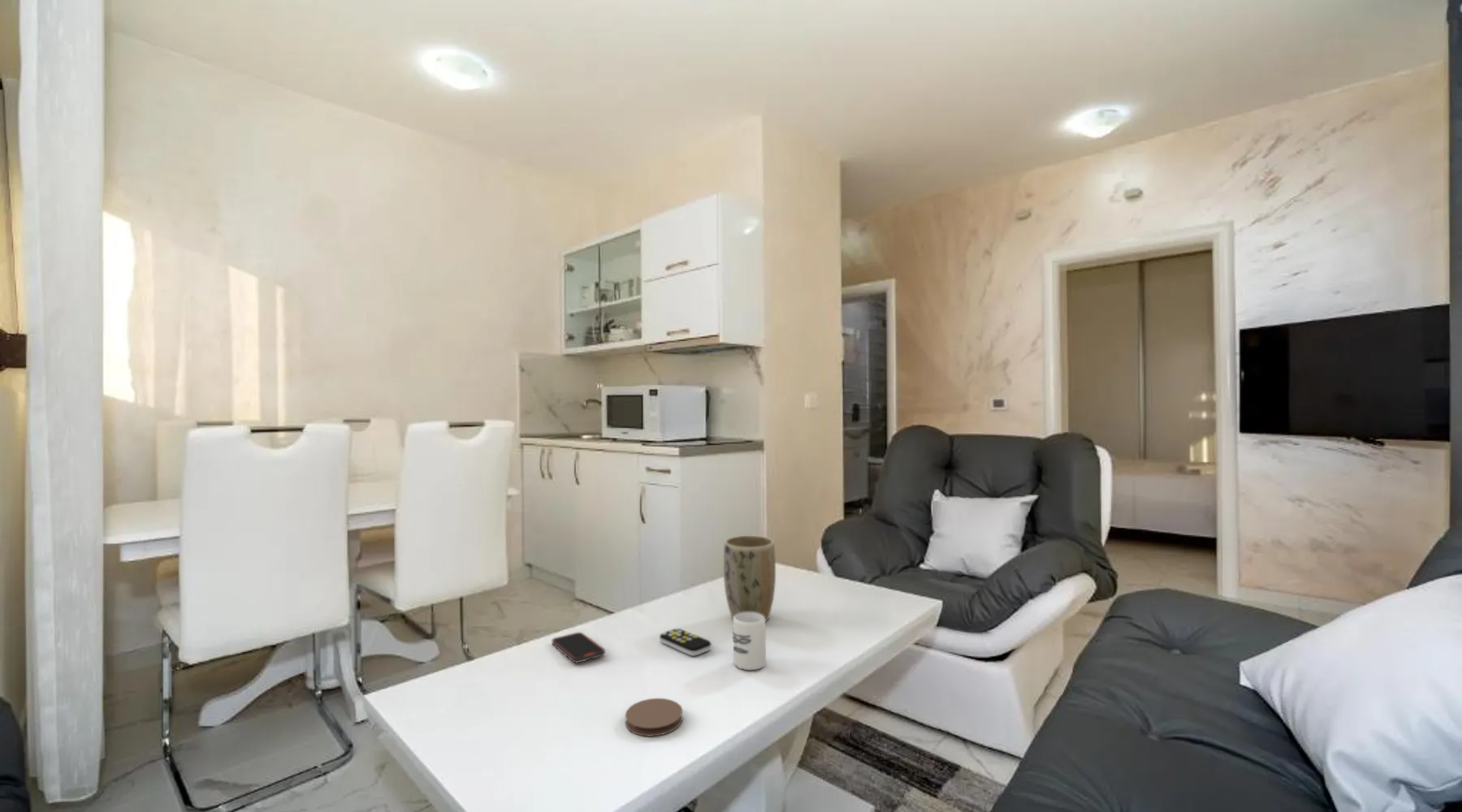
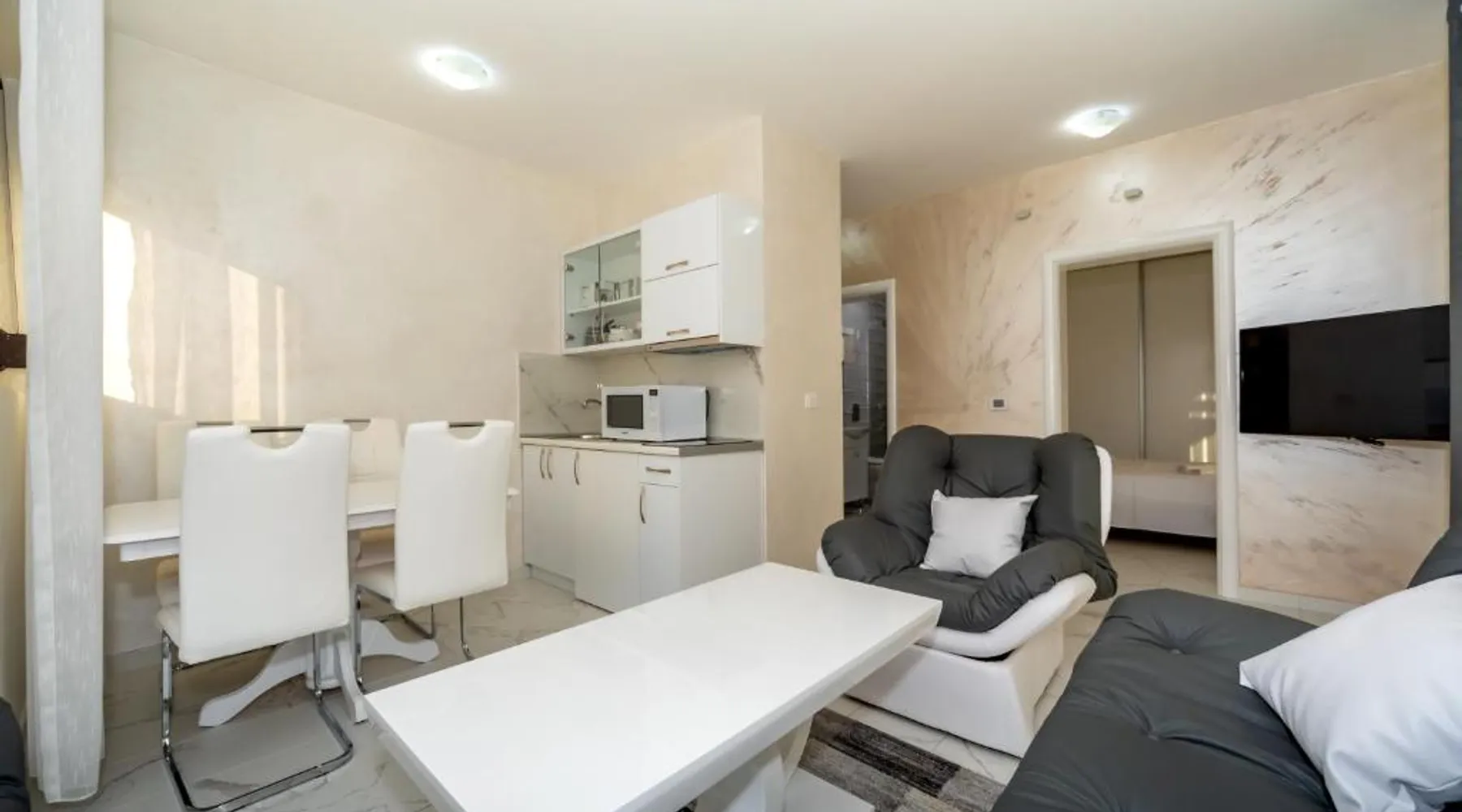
- smartphone [551,632,606,663]
- cup [732,612,767,671]
- plant pot [723,534,776,623]
- remote control [659,627,712,657]
- coaster [625,698,684,737]
